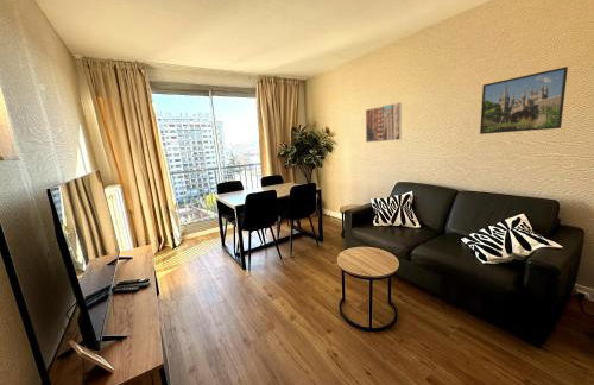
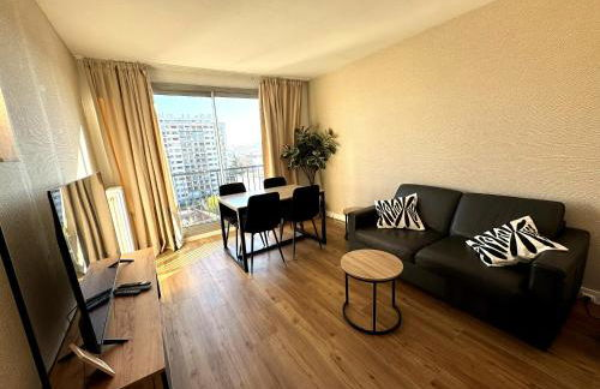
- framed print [479,65,569,135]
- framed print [365,101,403,144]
